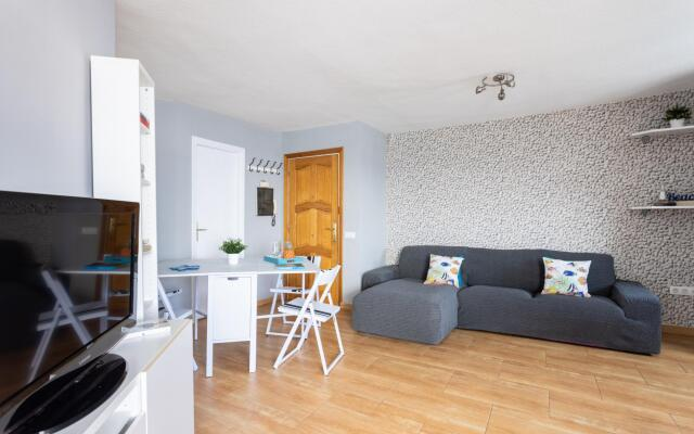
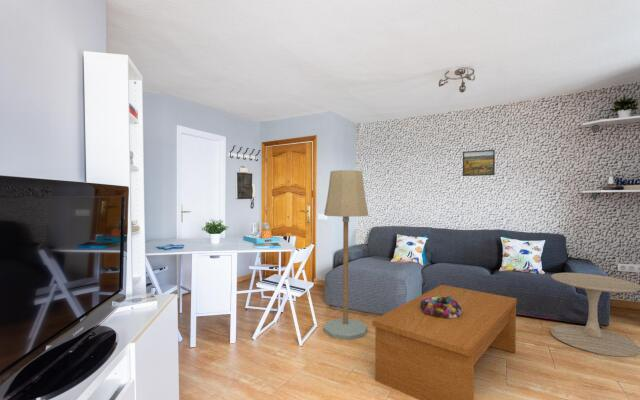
+ coffee table [371,284,518,400]
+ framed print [462,149,496,177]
+ side table [550,272,640,358]
+ floor lamp [322,169,370,341]
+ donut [420,296,462,318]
